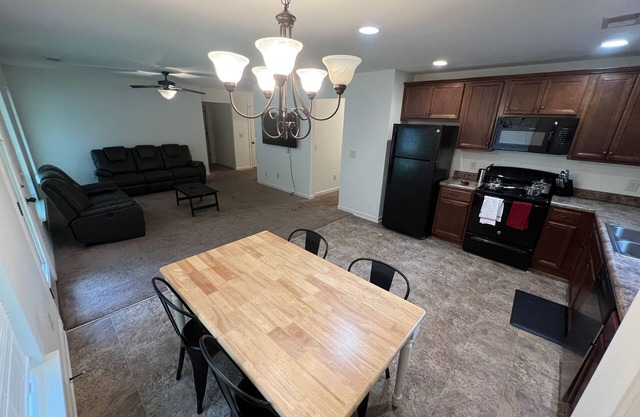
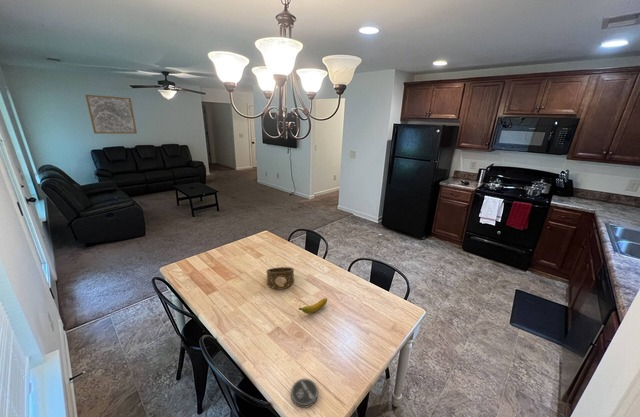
+ wall art [85,94,138,135]
+ banana [298,297,328,315]
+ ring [265,266,295,290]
+ coaster [290,378,319,409]
